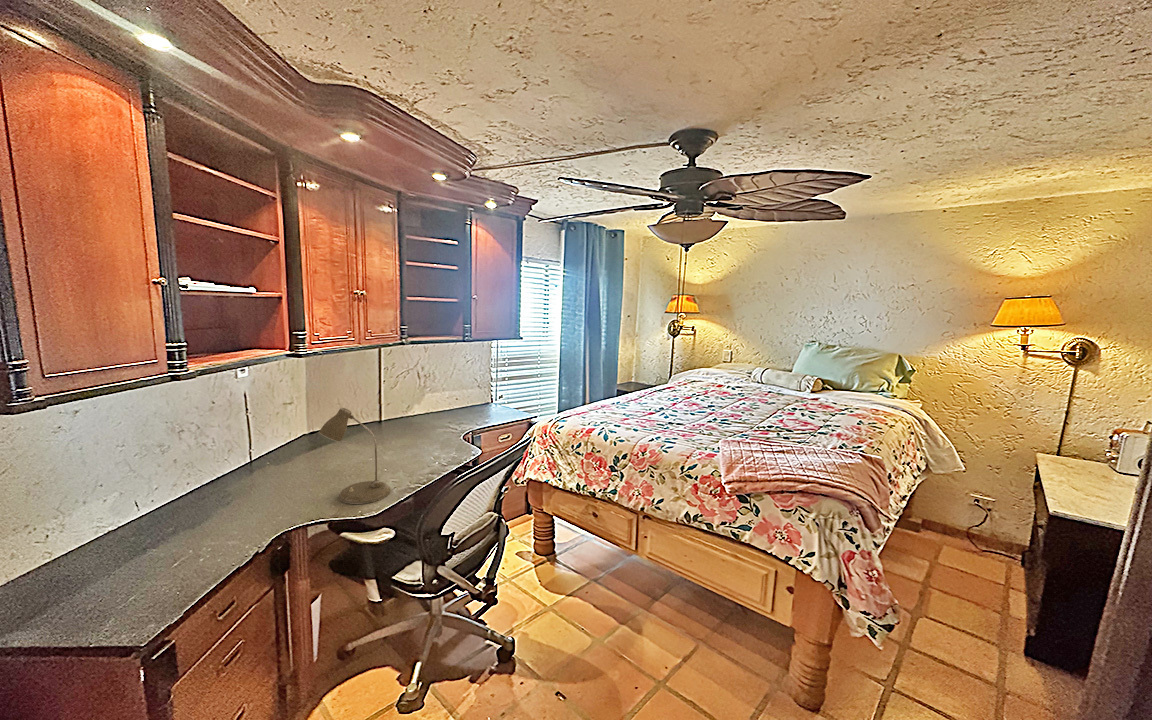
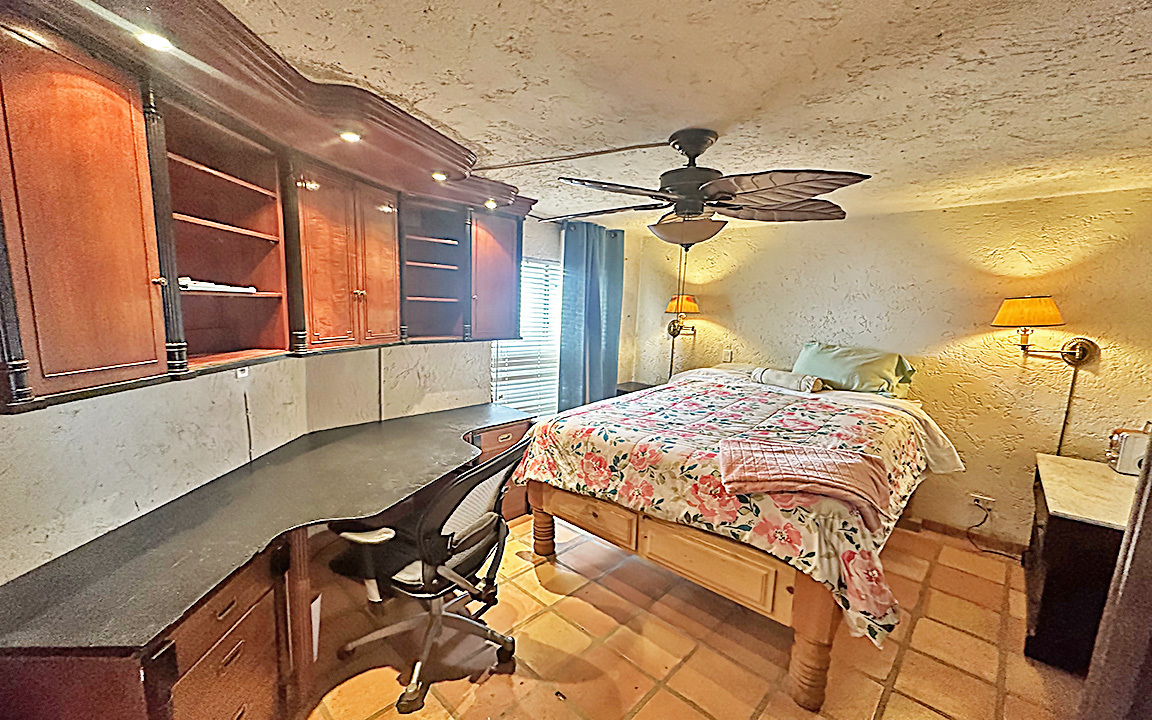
- desk lamp [318,407,391,505]
